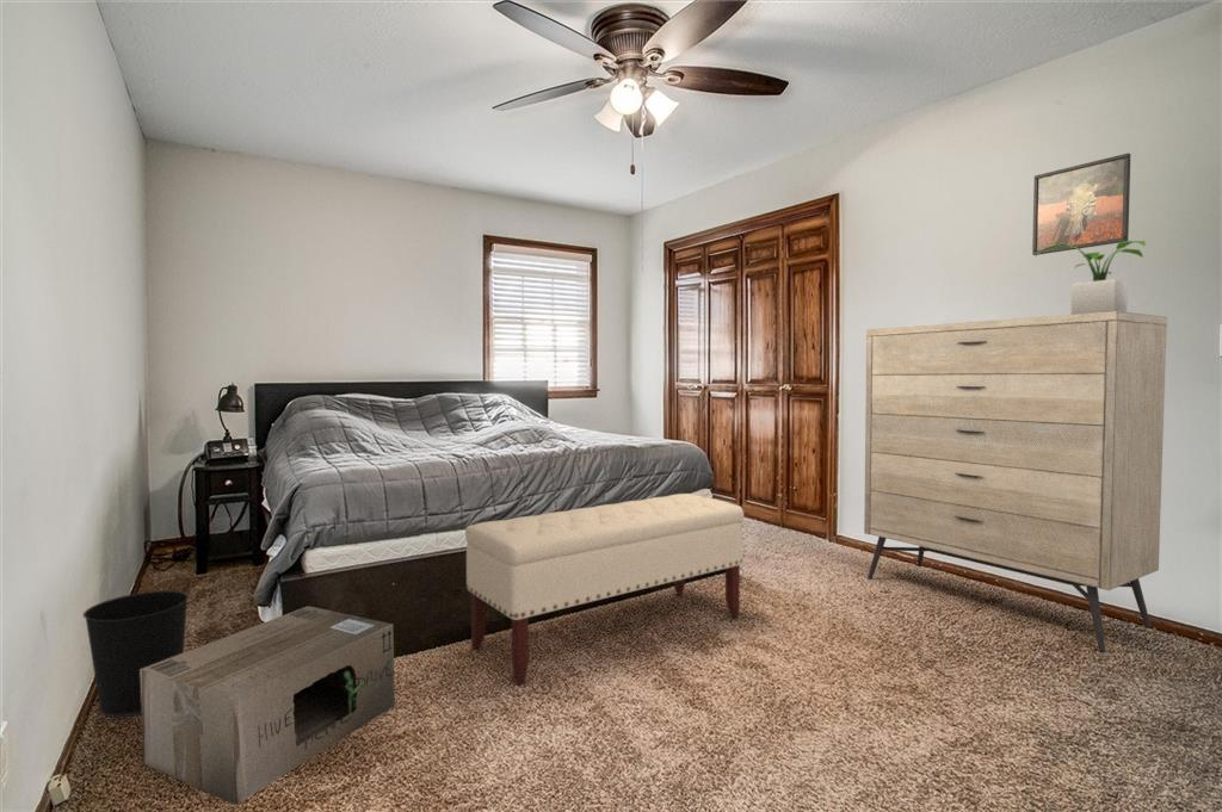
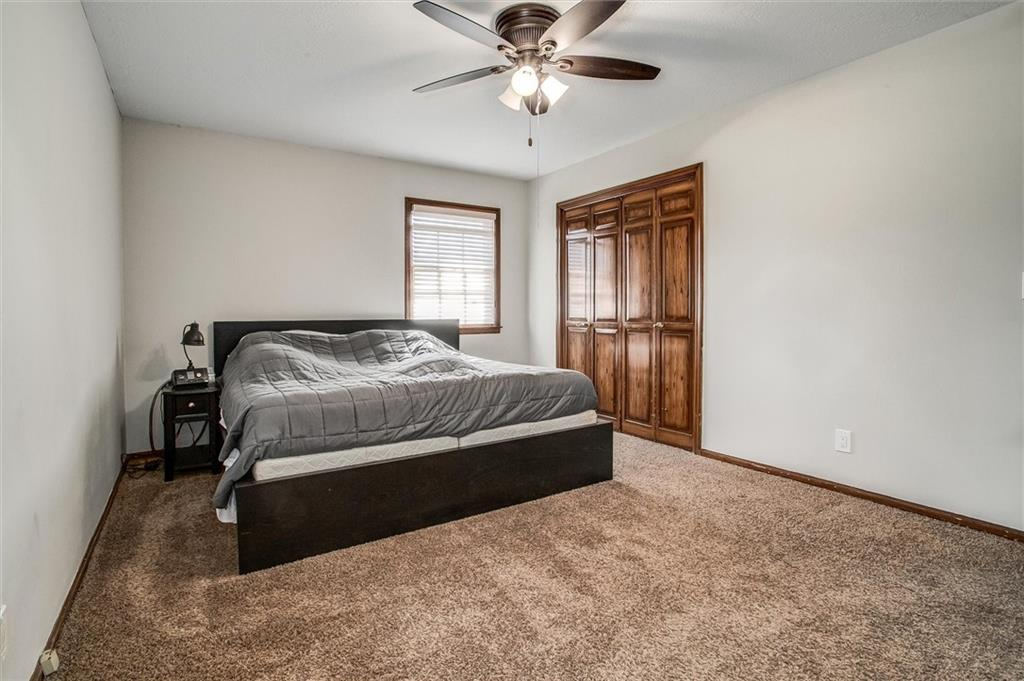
- bench [464,492,745,686]
- dresser [863,311,1168,652]
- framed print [1031,151,1132,256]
- potted plant [1035,240,1147,315]
- cardboard box [140,605,396,806]
- wastebasket [82,589,190,719]
